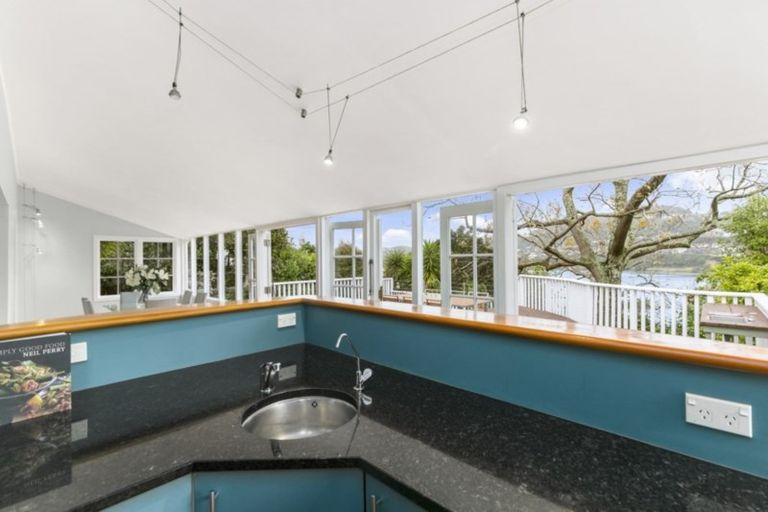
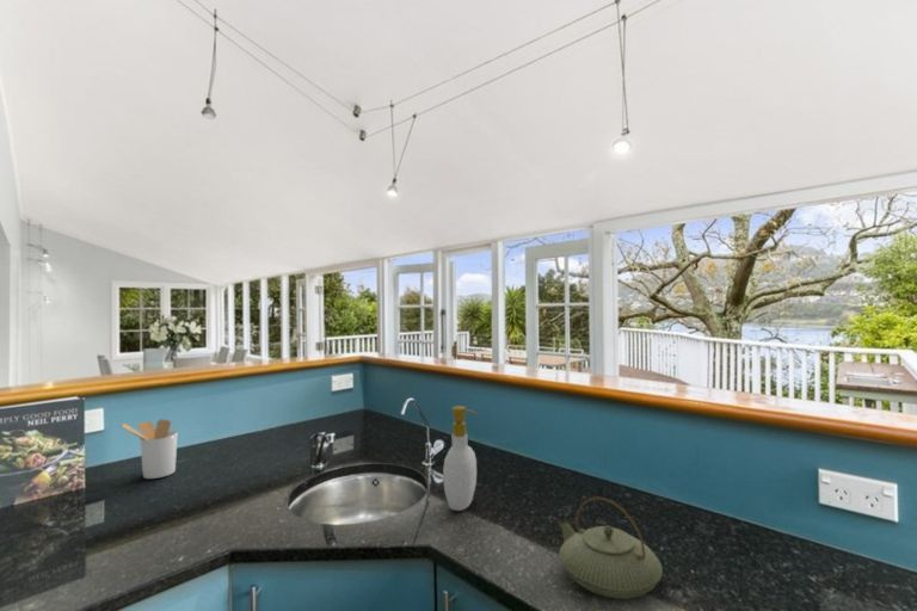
+ utensil holder [121,418,179,480]
+ soap bottle [442,405,478,512]
+ teapot [556,495,664,600]
